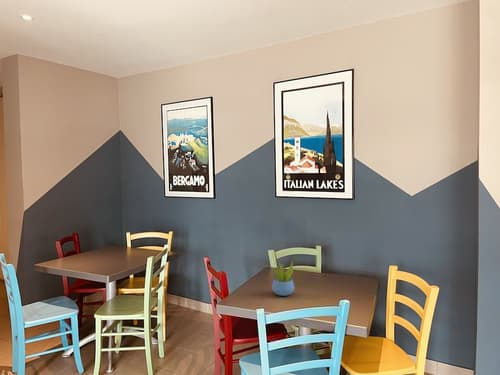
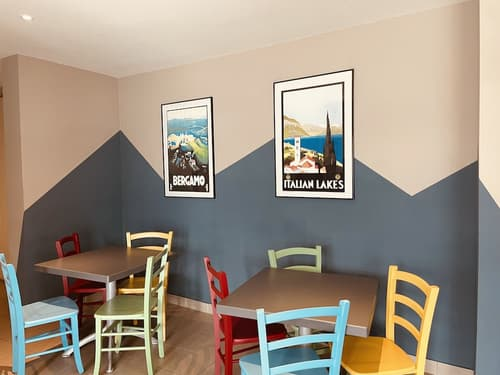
- succulent plant [271,259,295,297]
